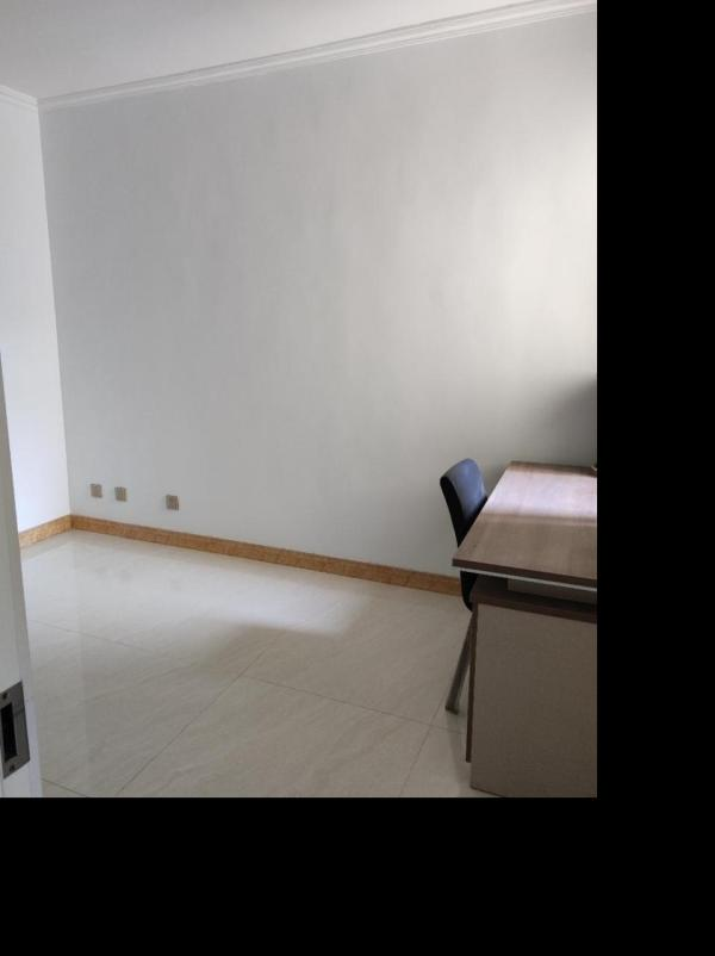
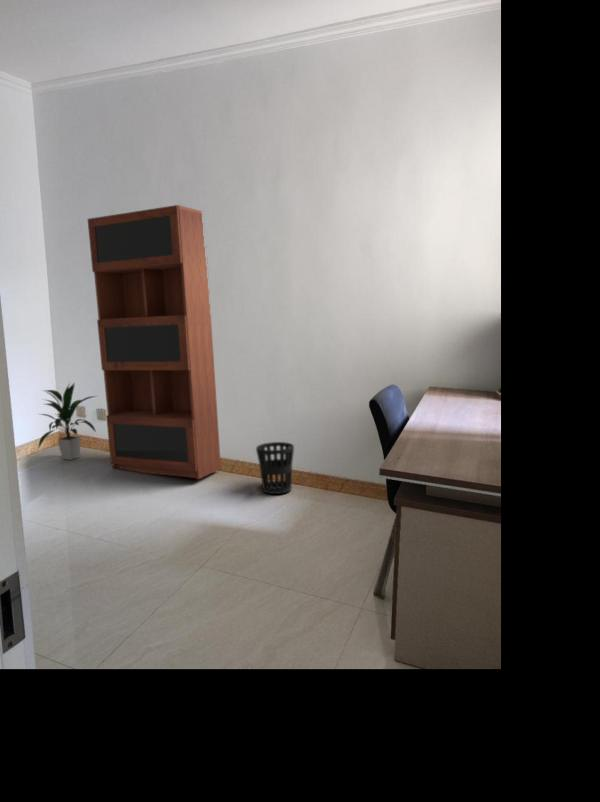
+ indoor plant [37,382,98,461]
+ bookcase [87,204,222,480]
+ wastebasket [255,441,295,495]
